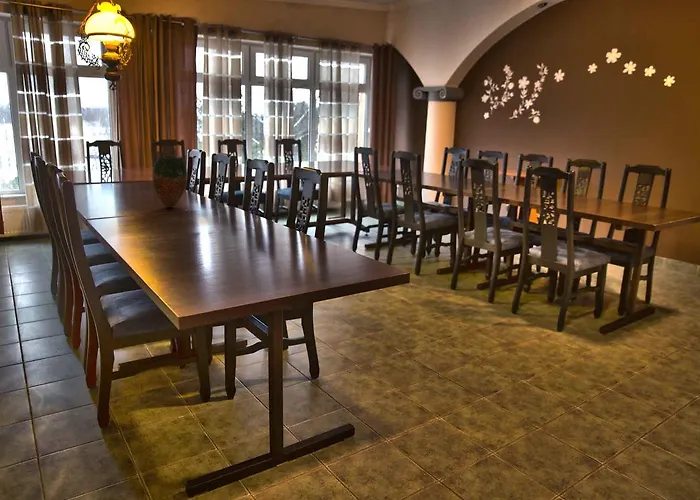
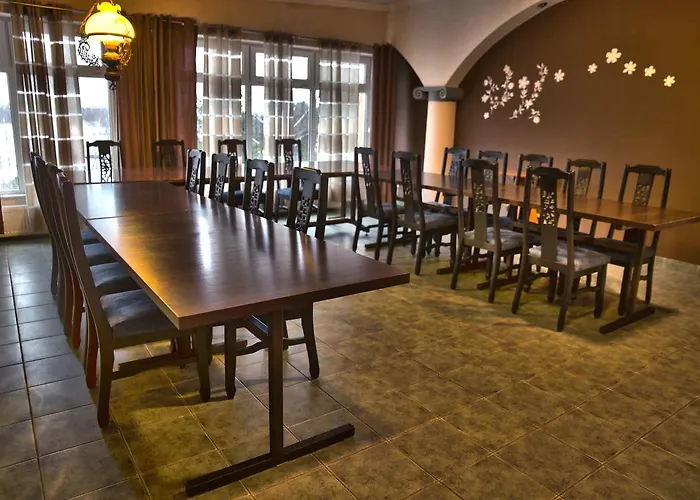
- vase [152,154,189,208]
